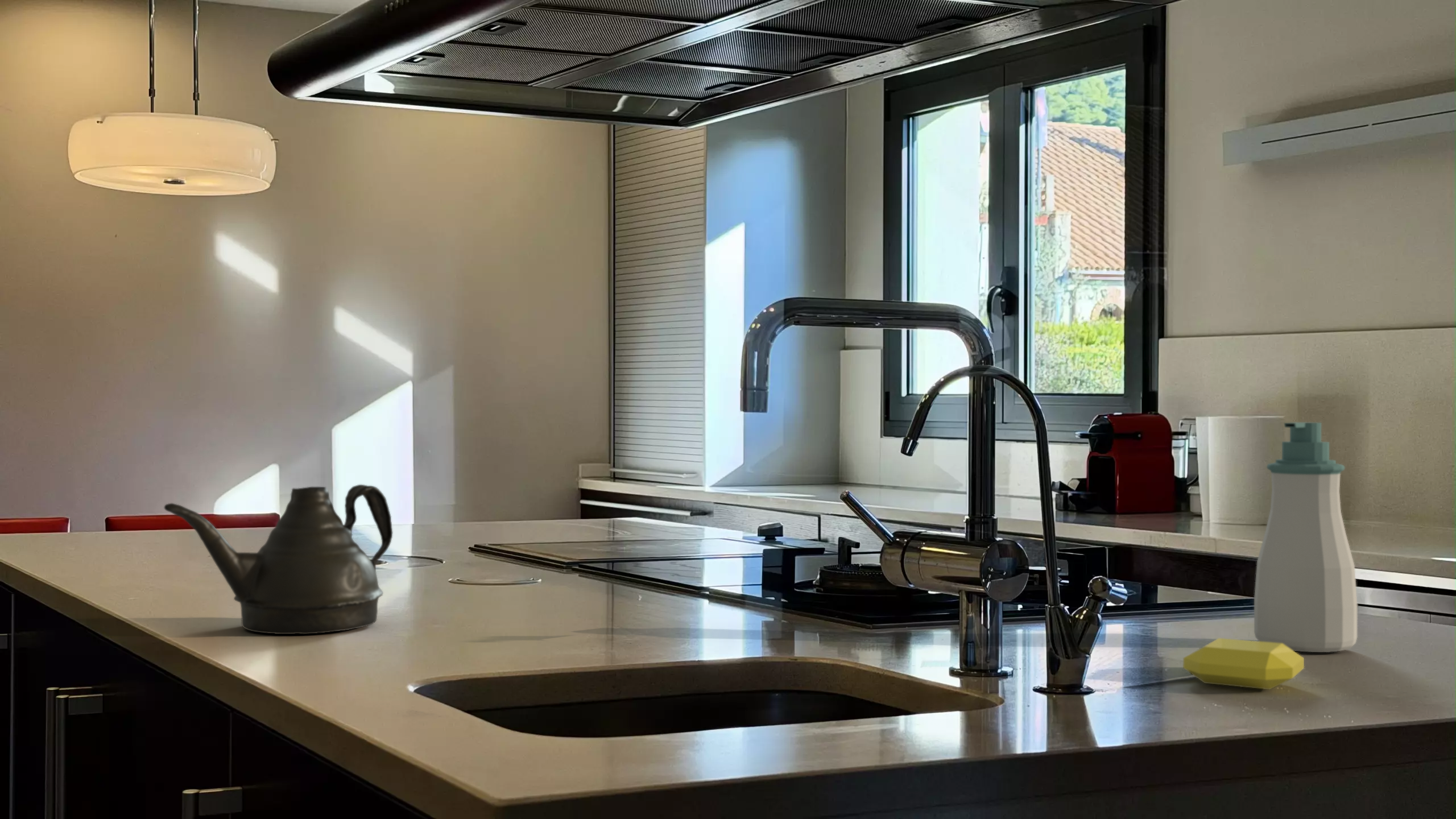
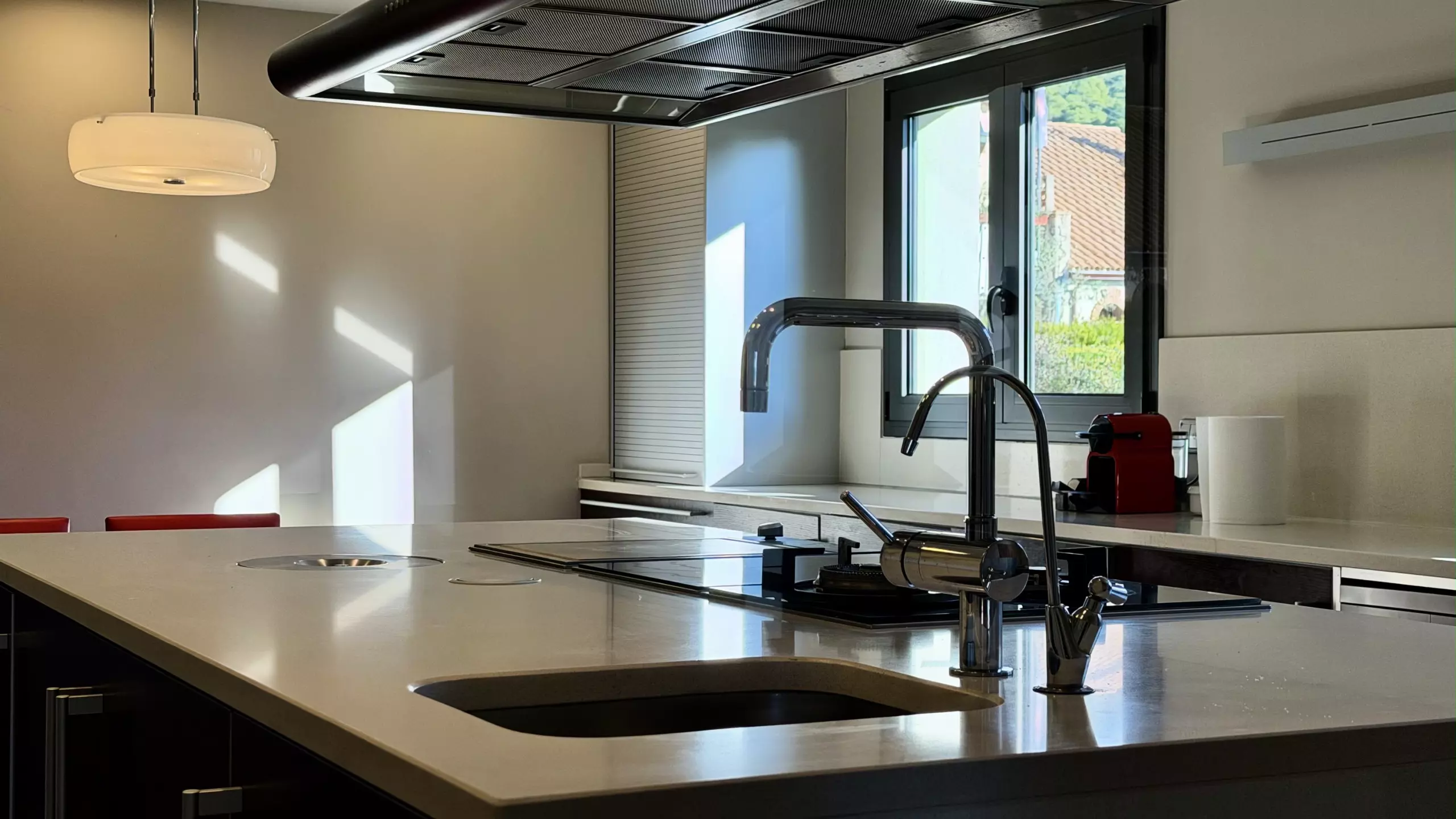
- teapot [164,484,394,635]
- soap bar [1183,638,1305,690]
- soap bottle [1254,422,1358,653]
